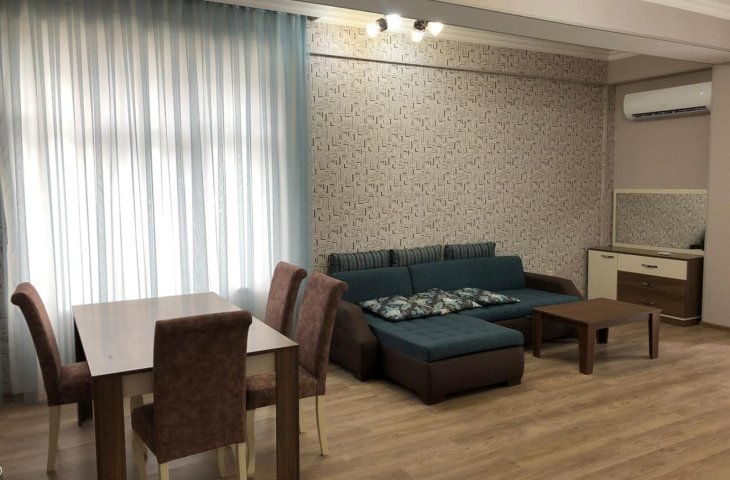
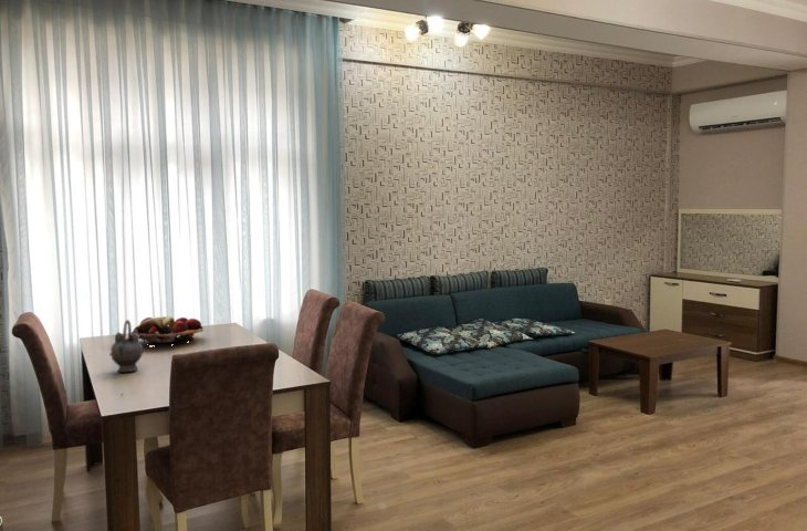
+ teapot [108,319,144,373]
+ fruit basket [132,315,205,345]
